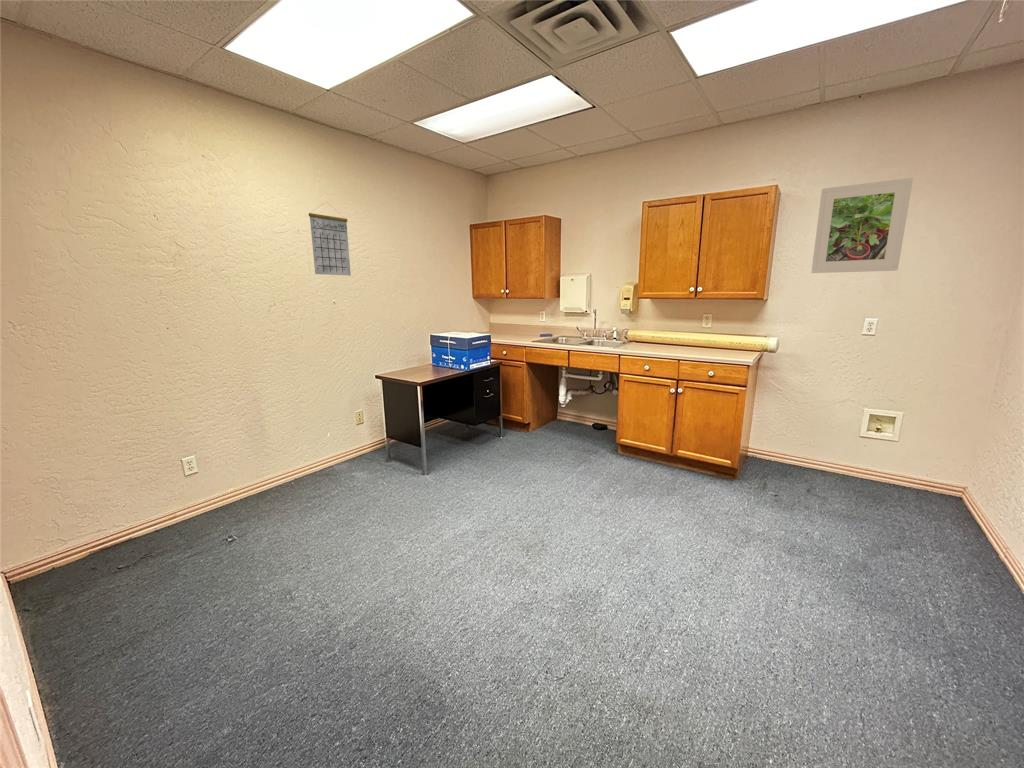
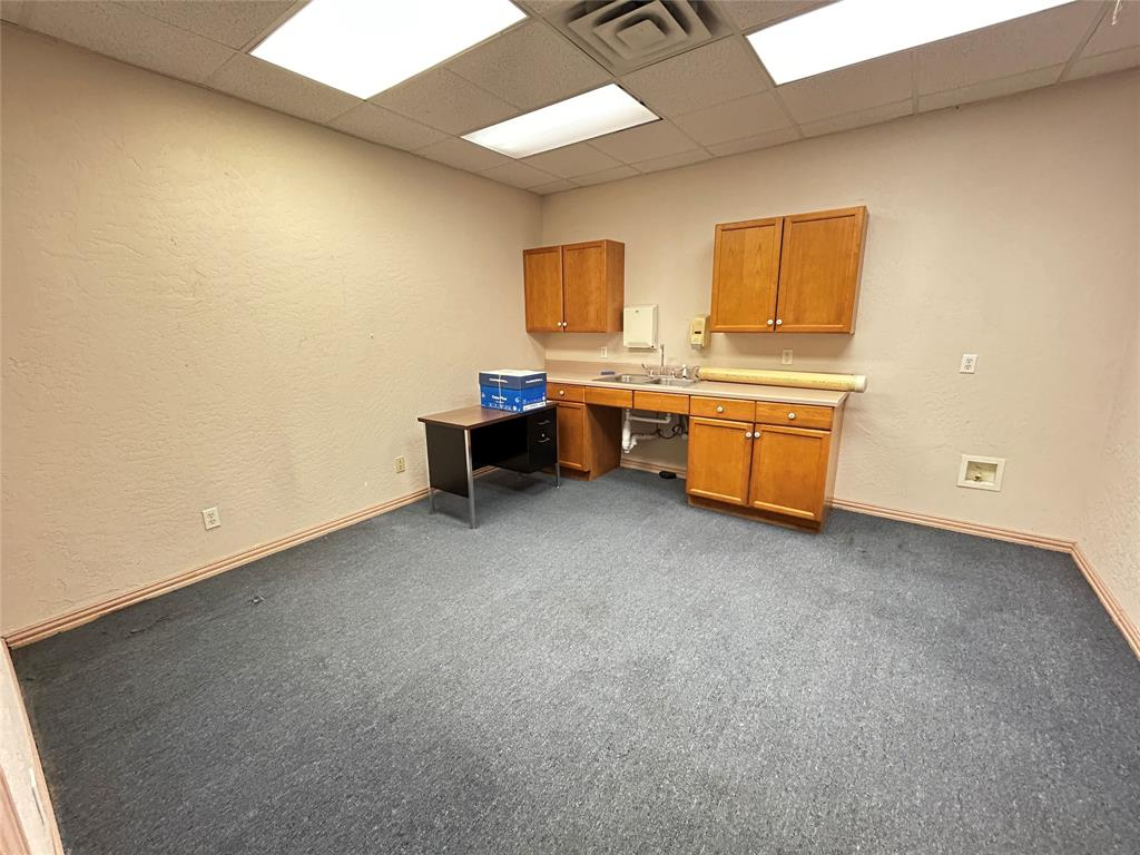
- calendar [308,203,352,277]
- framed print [810,177,914,274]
